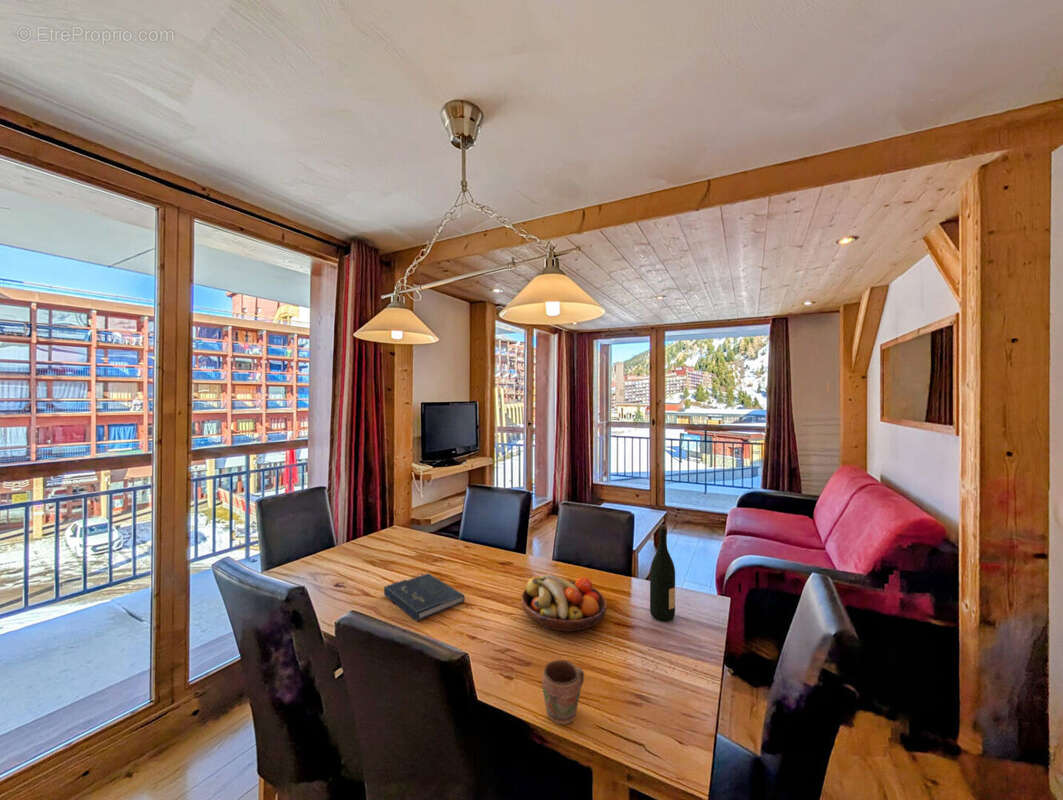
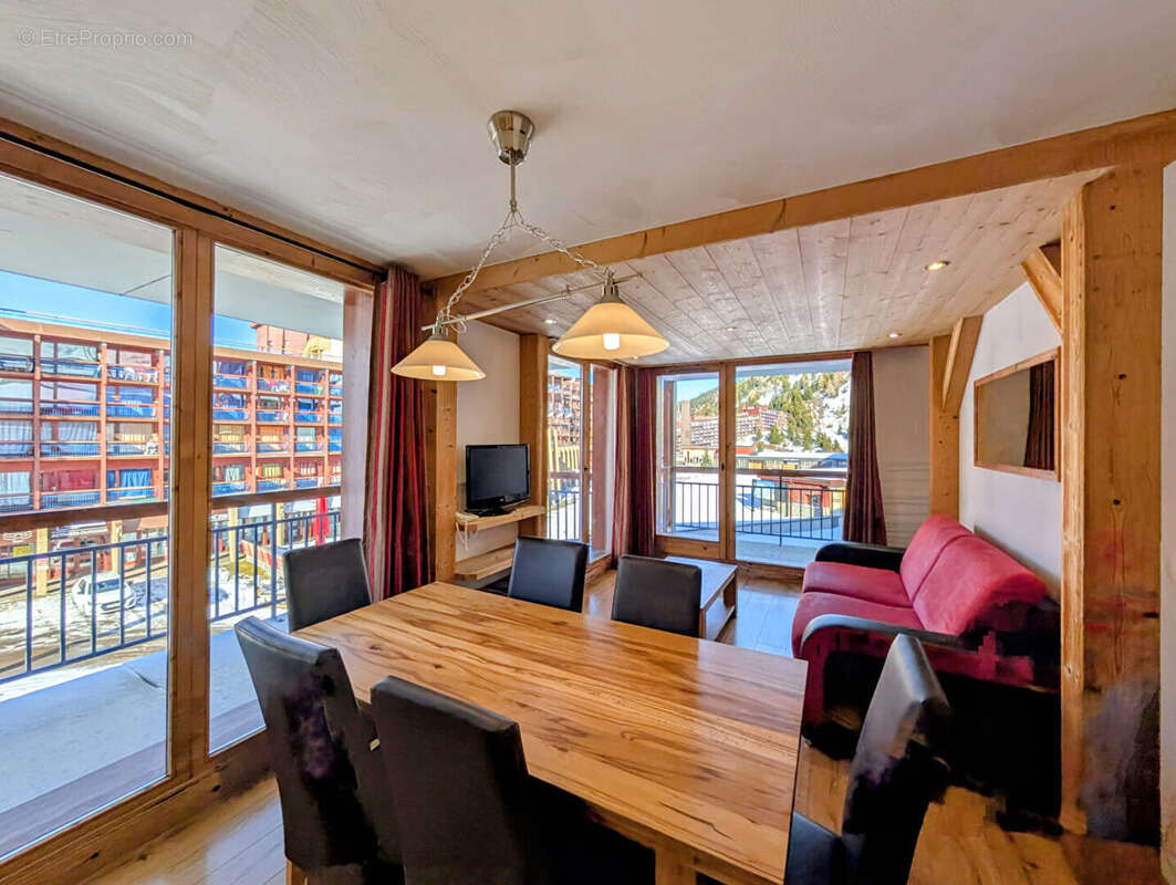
- book [383,572,466,622]
- wine bottle [649,523,676,623]
- fruit bowl [520,573,608,633]
- mug [541,659,585,725]
